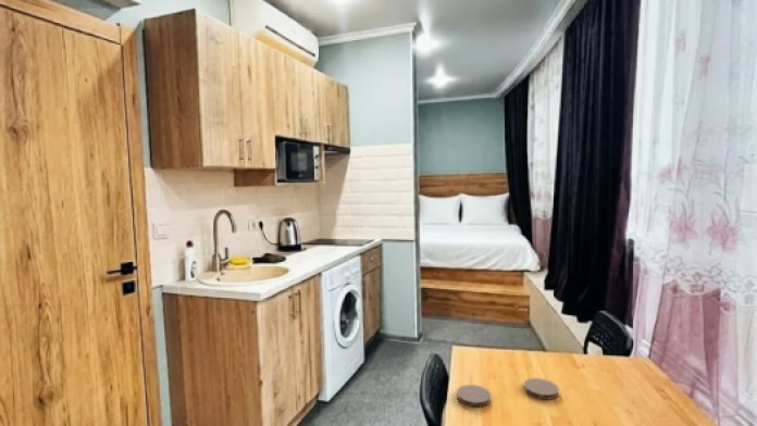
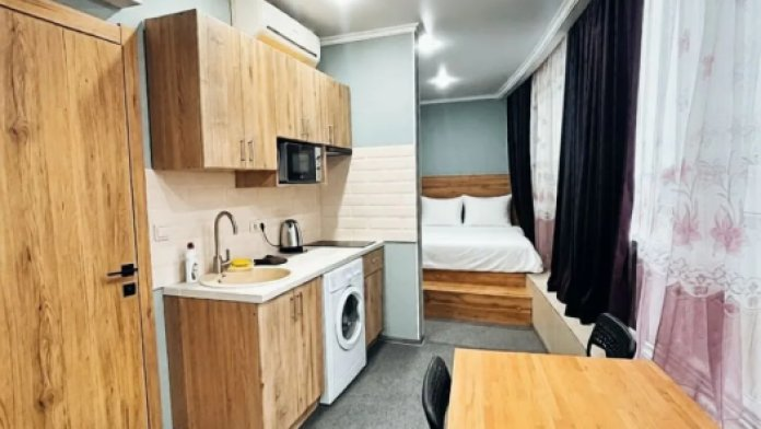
- coaster [523,377,560,400]
- coaster [456,384,492,408]
